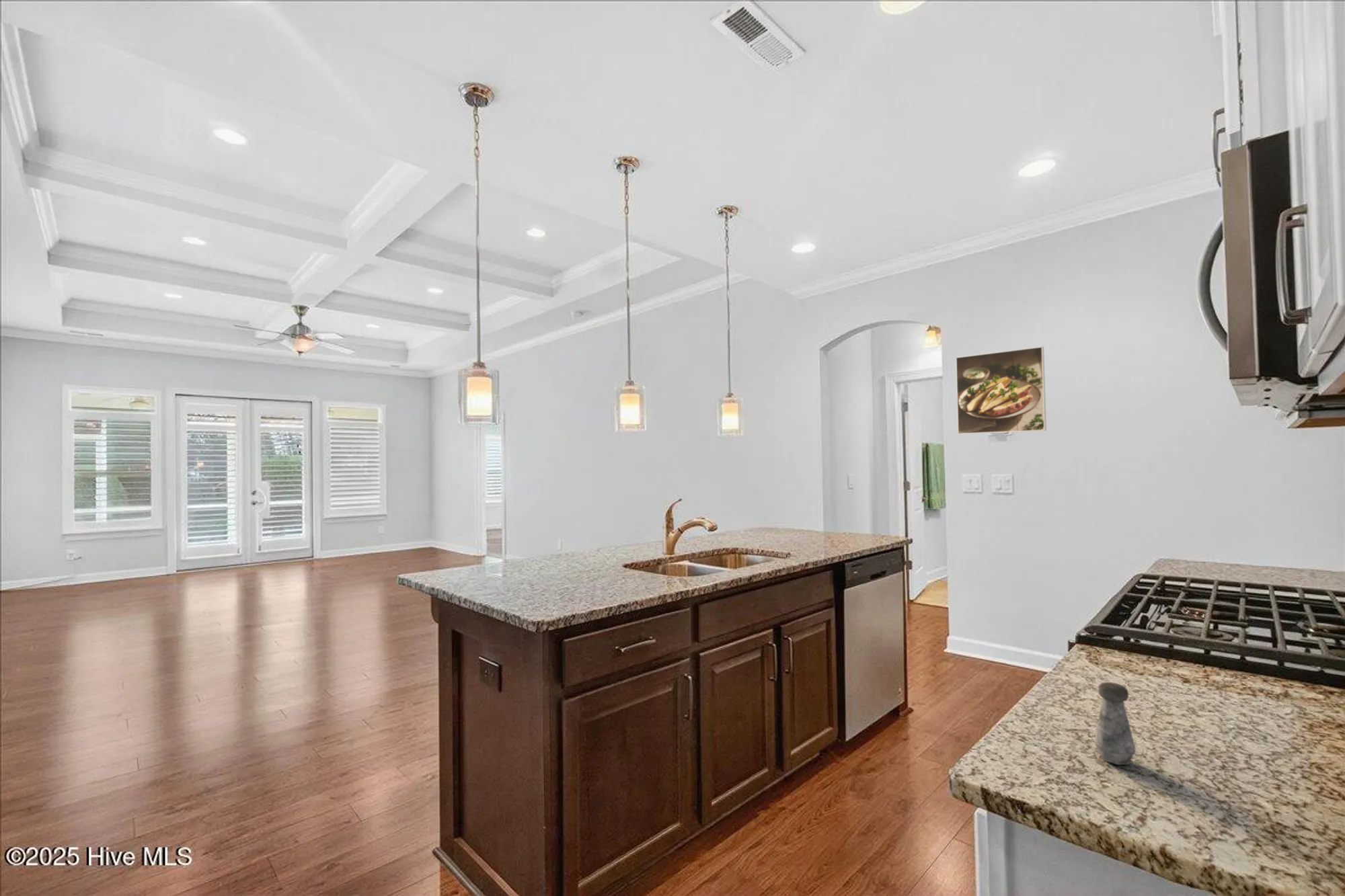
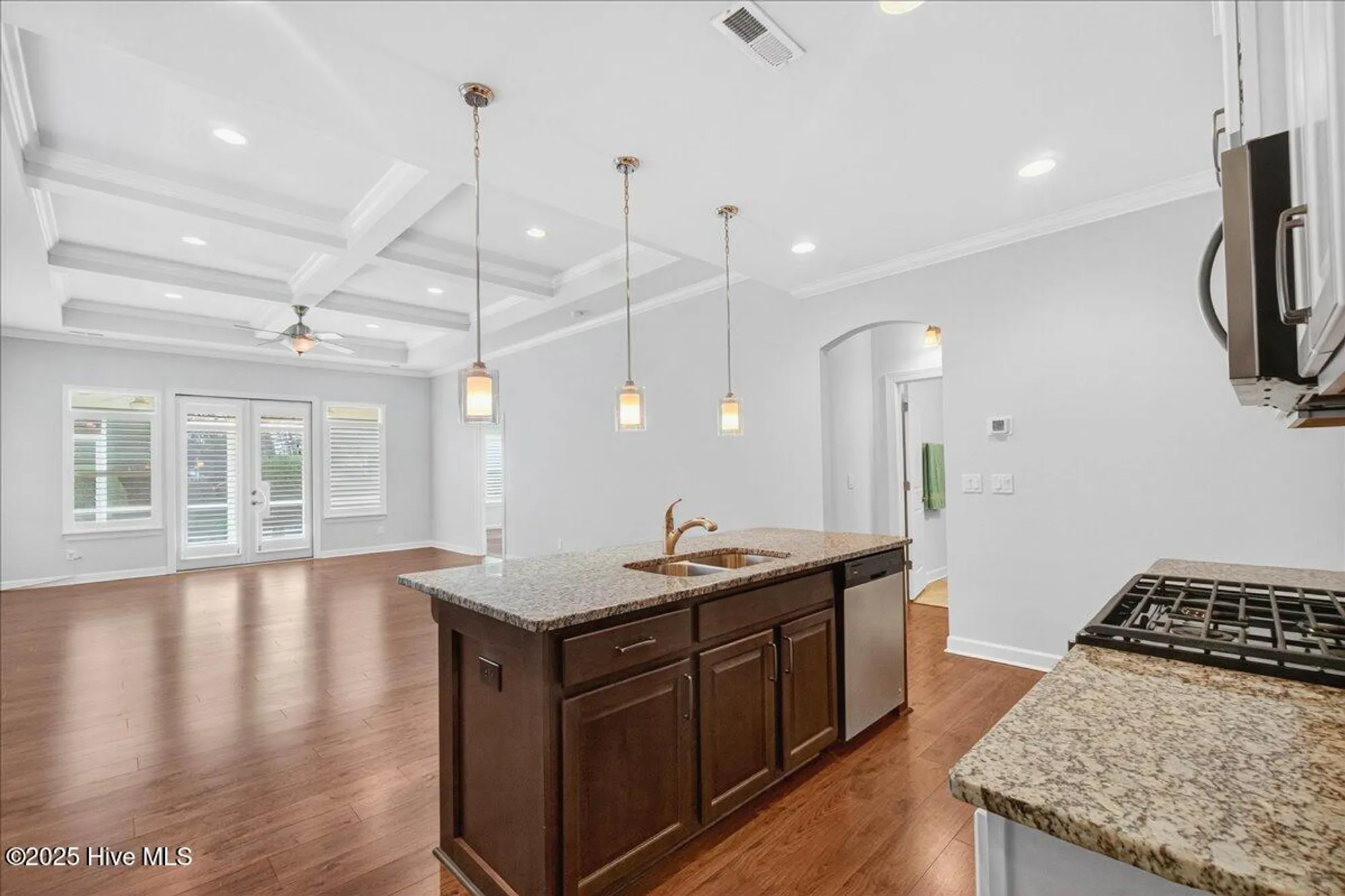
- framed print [955,346,1047,435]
- salt shaker [1093,682,1137,766]
